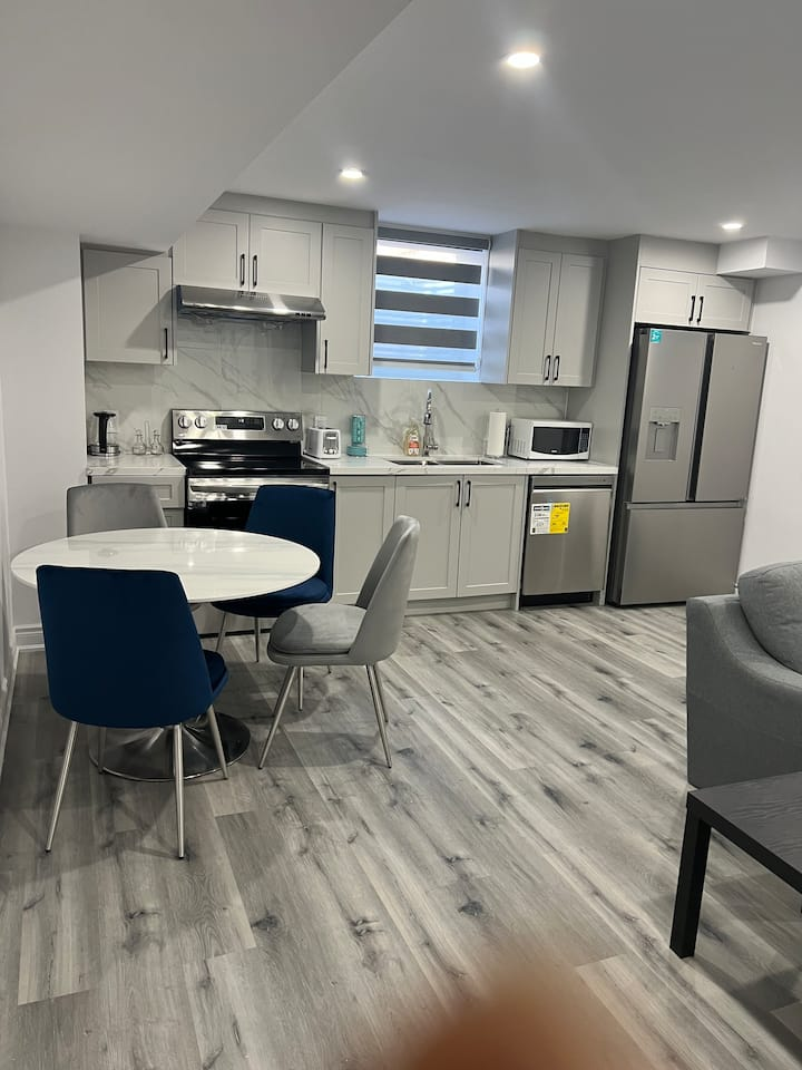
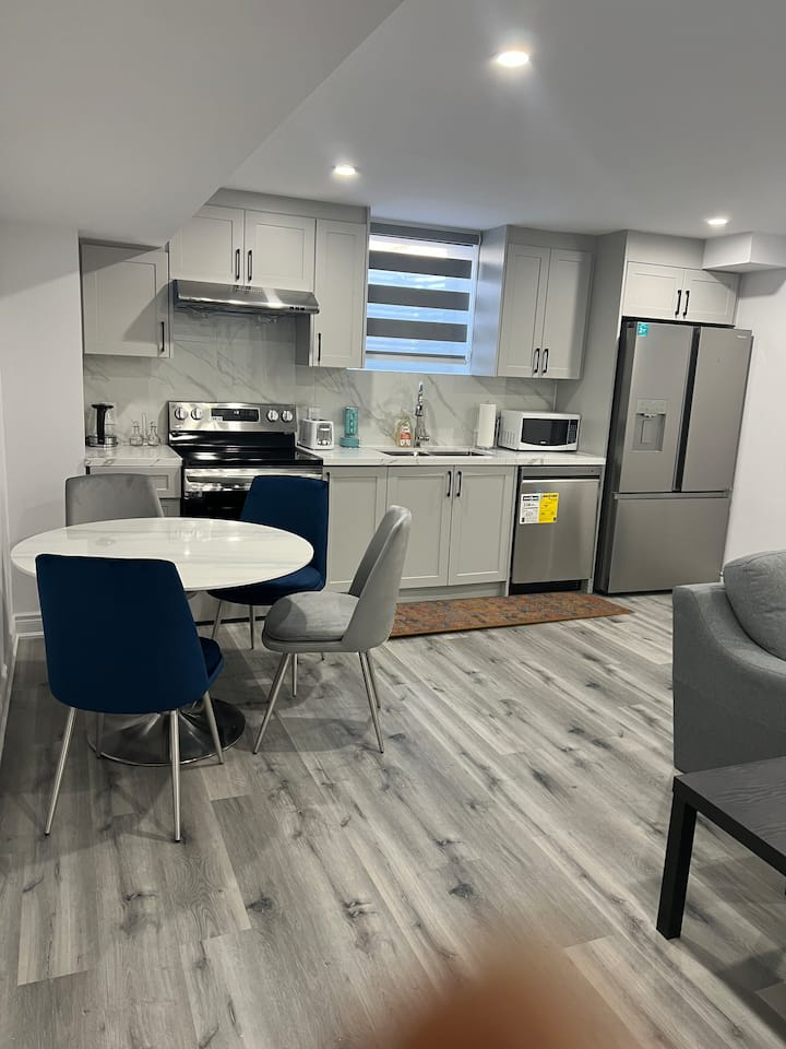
+ rug [389,591,636,637]
